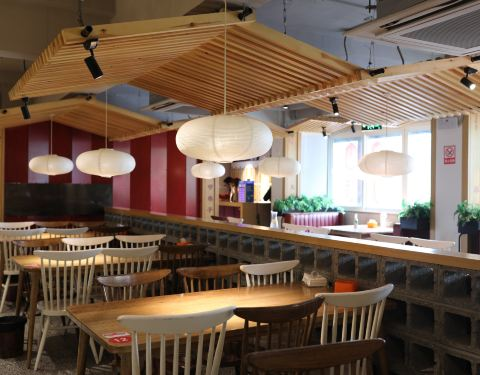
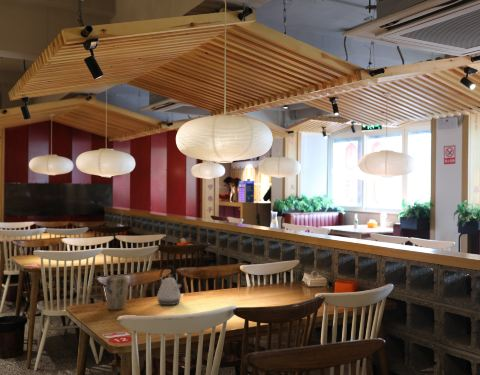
+ plant pot [105,274,129,311]
+ kettle [156,264,182,306]
